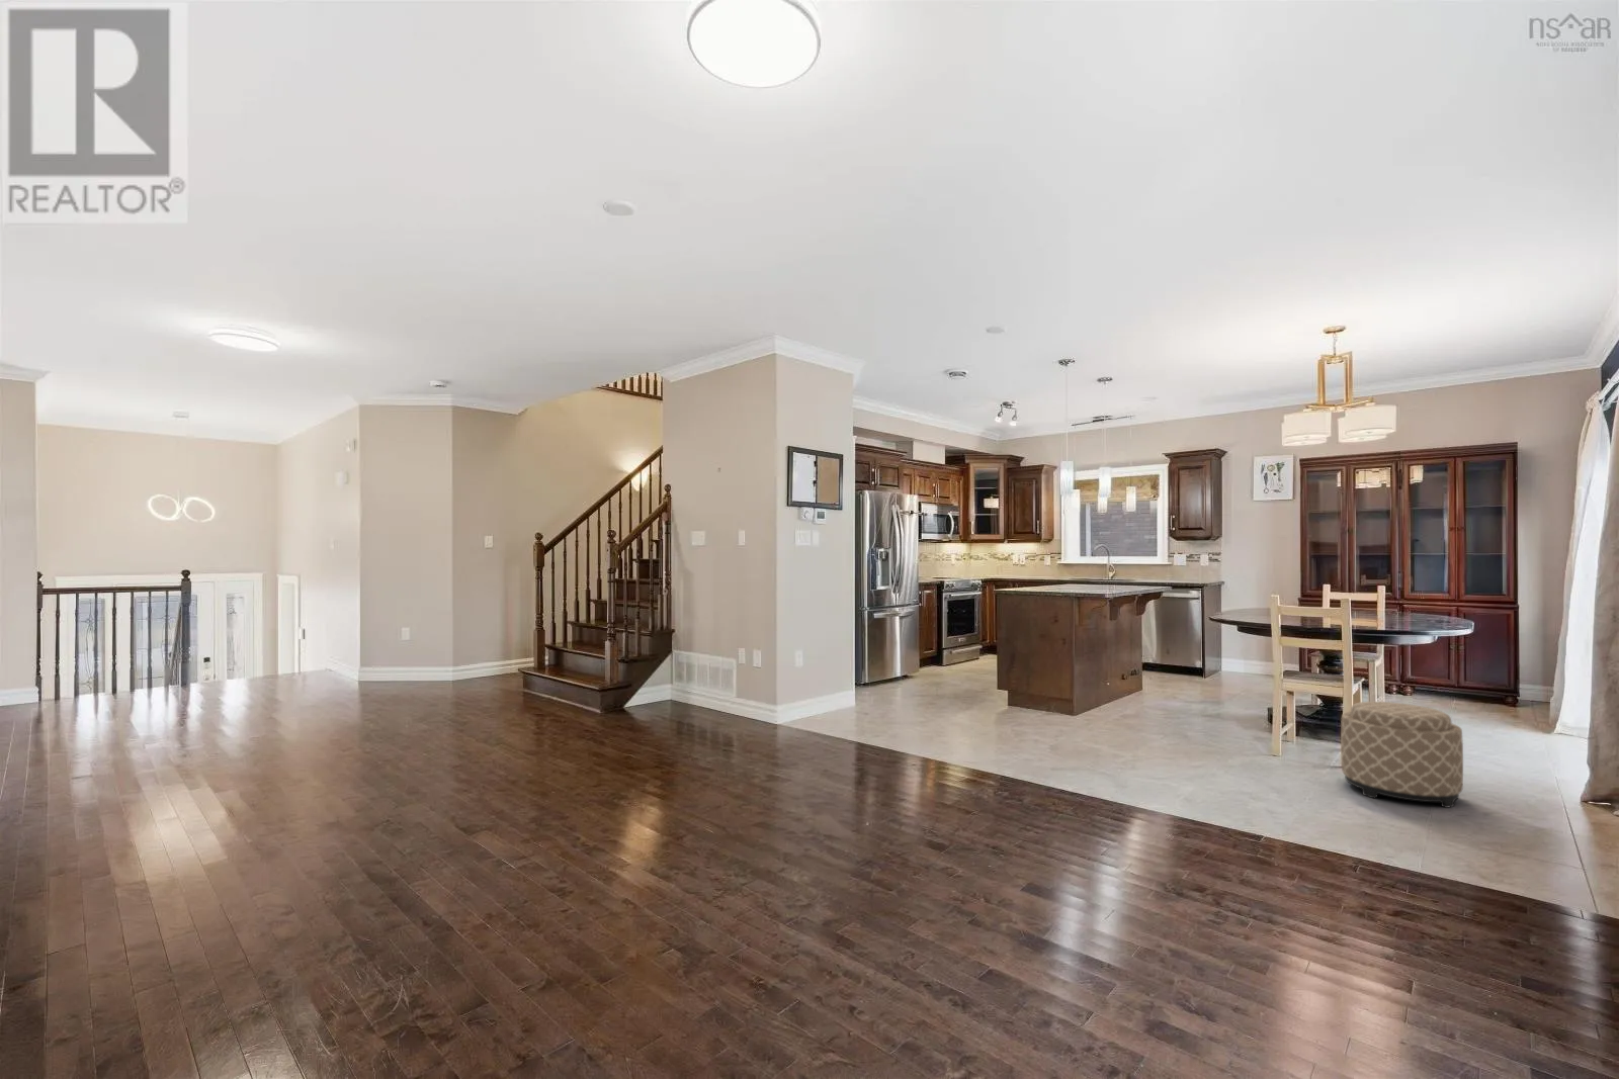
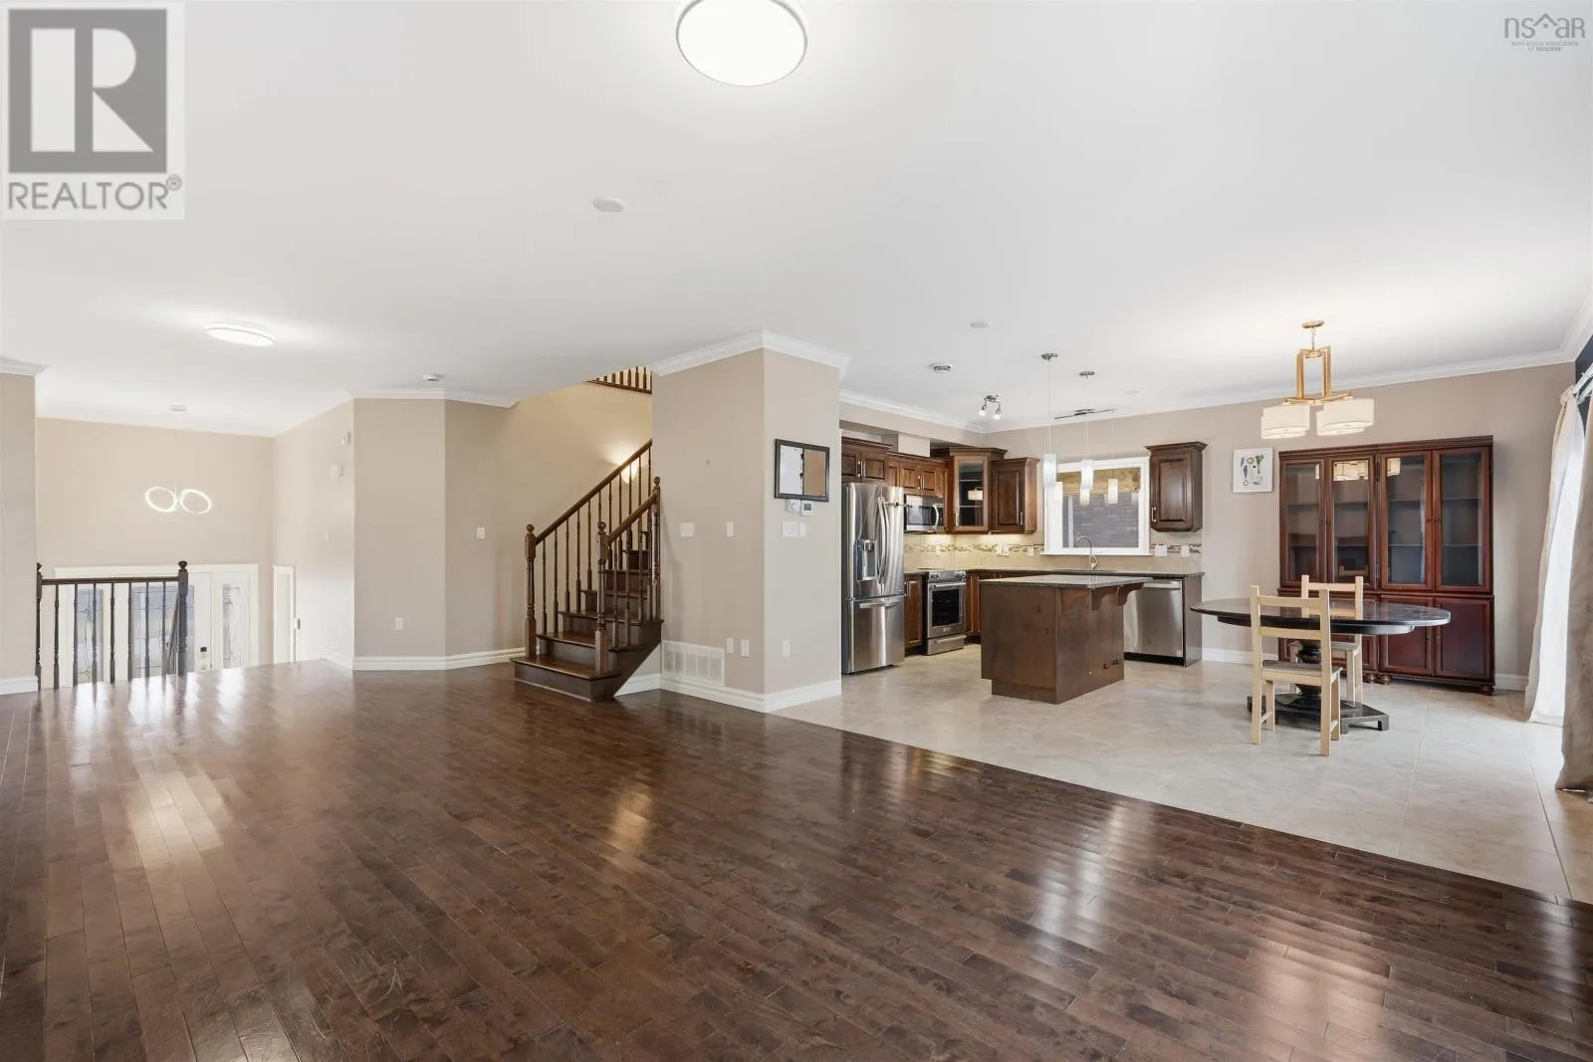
- ottoman [1340,701,1464,809]
